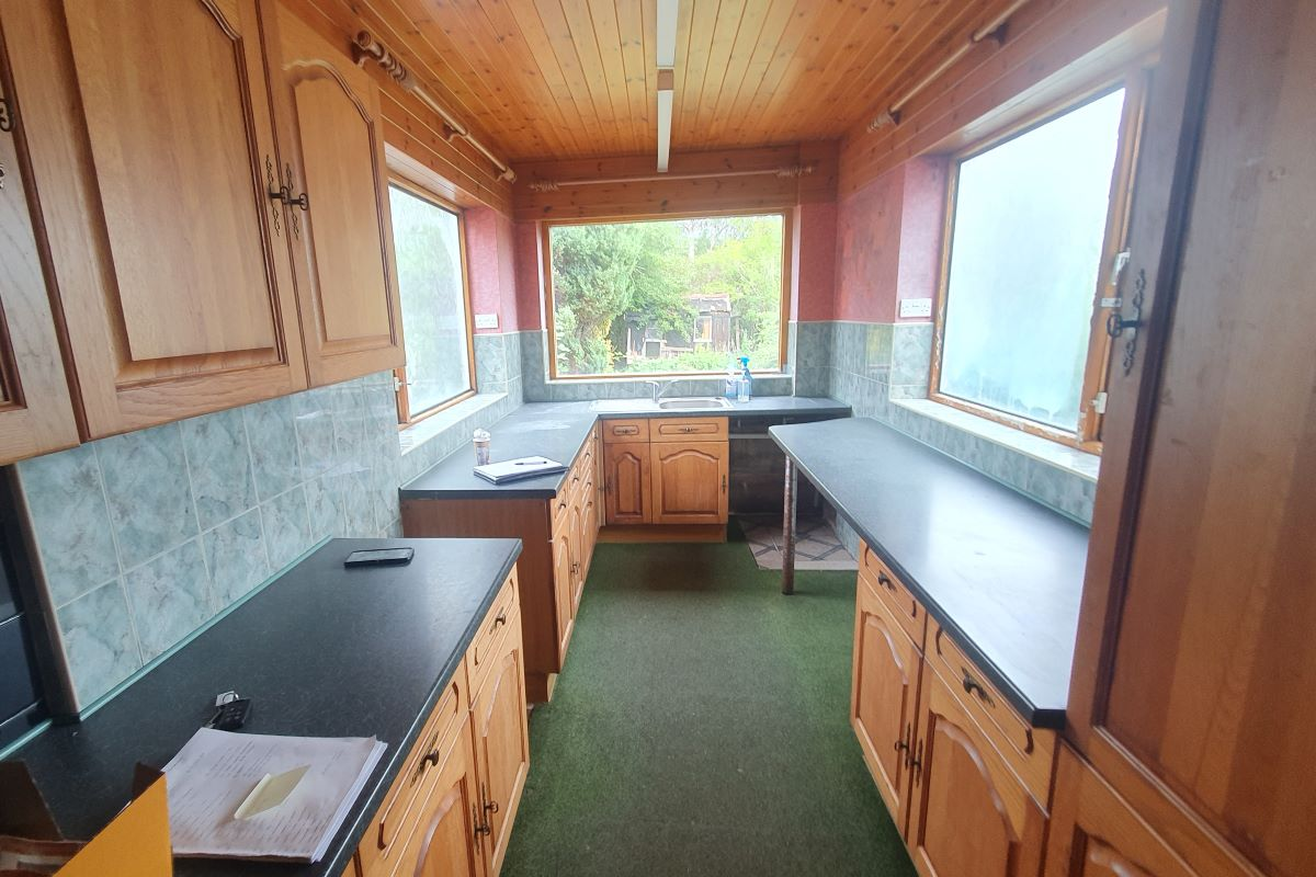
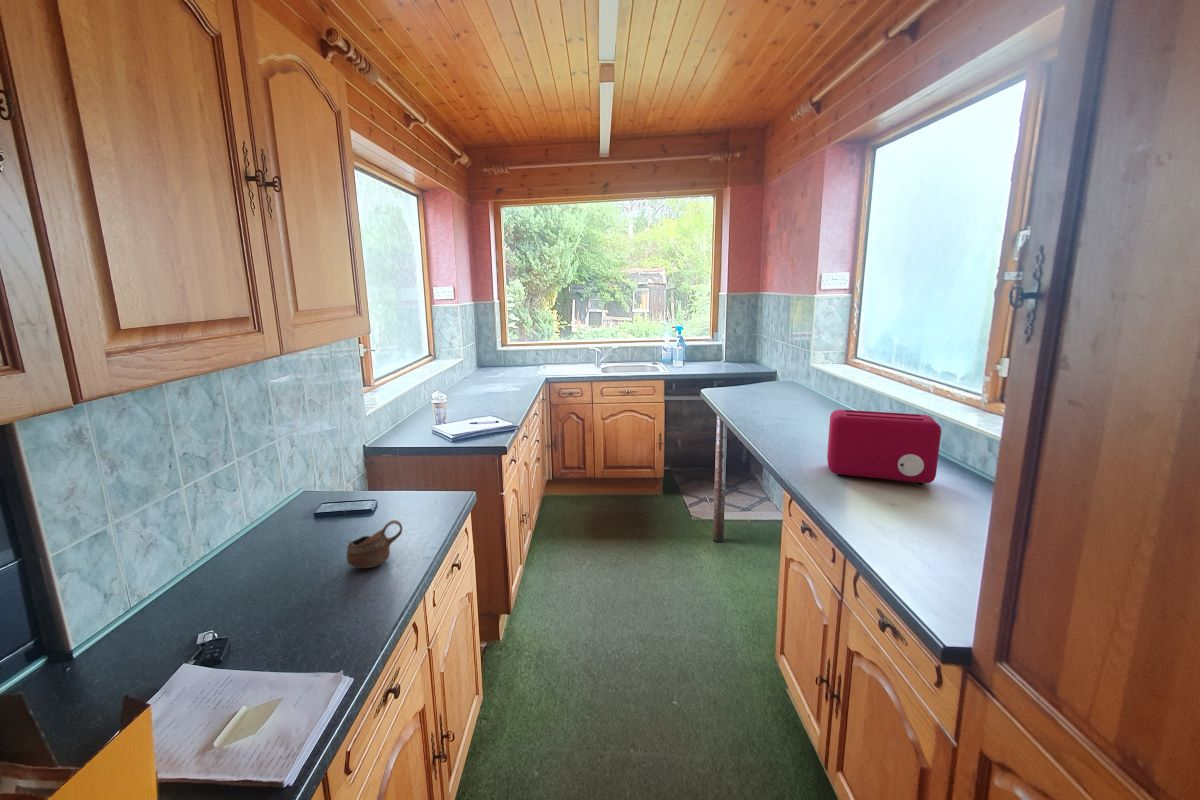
+ cup [346,519,403,569]
+ toaster [826,409,942,486]
